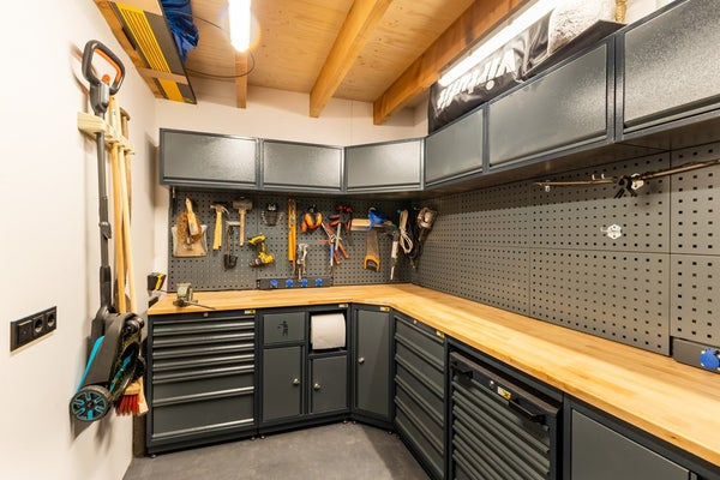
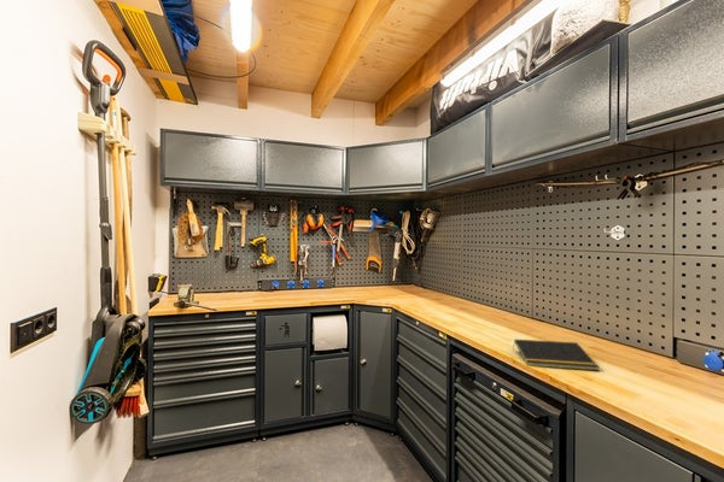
+ notepad [512,339,600,372]
